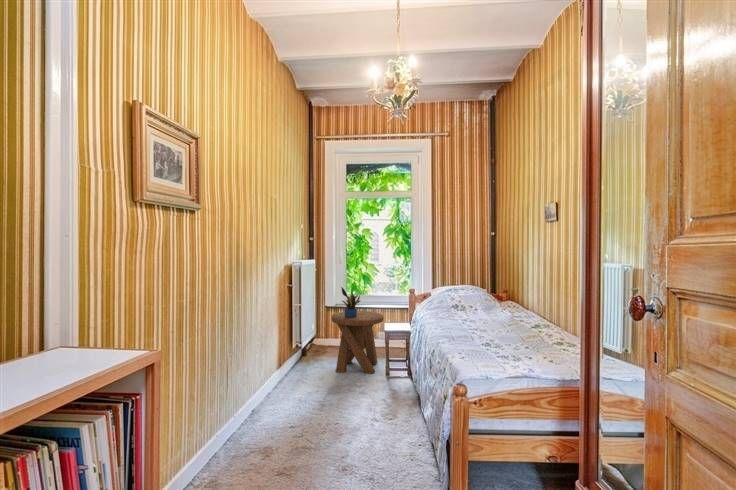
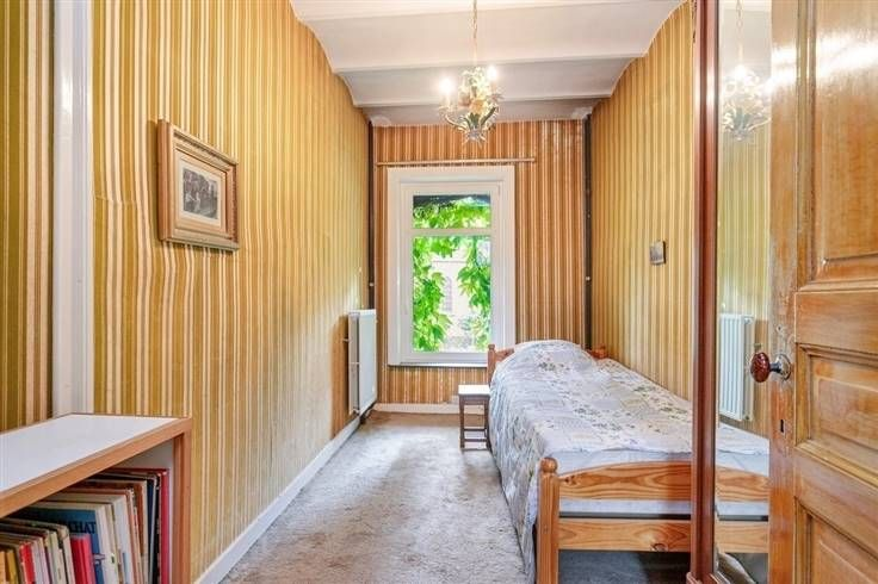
- music stool [331,310,384,375]
- potted plant [340,286,362,318]
